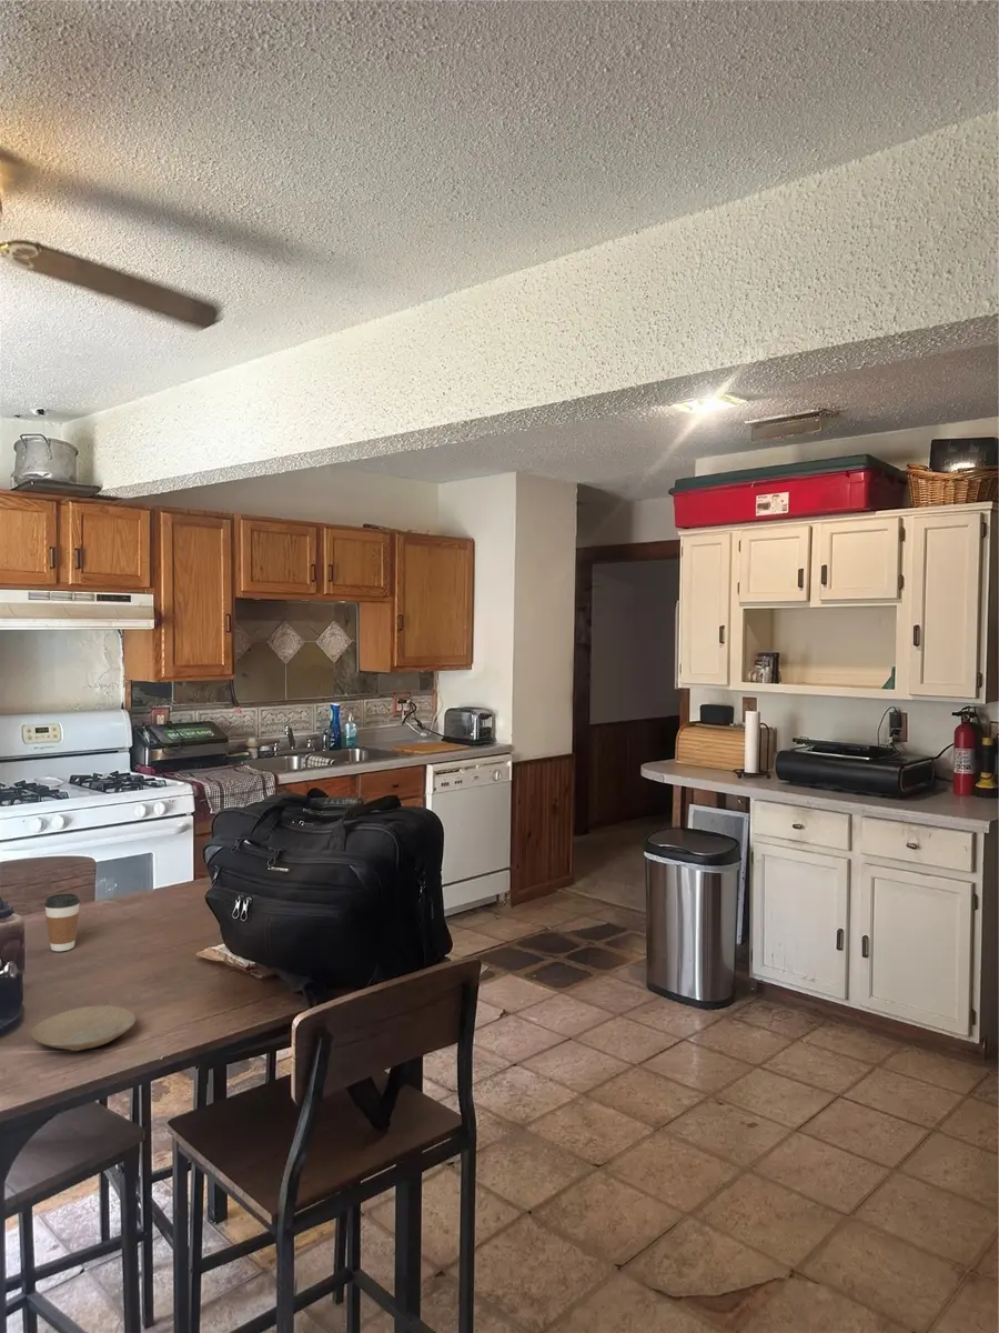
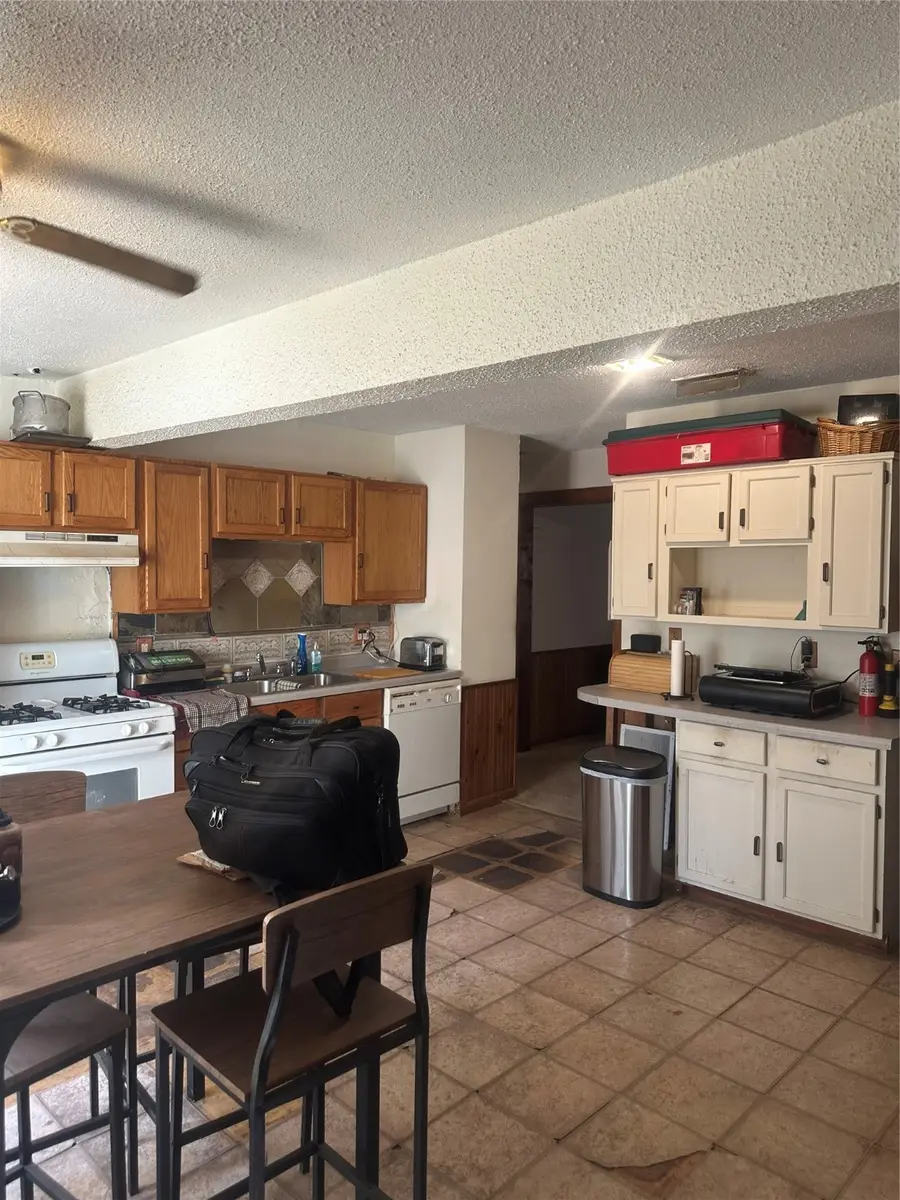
- coffee cup [43,893,81,952]
- plate [30,1004,138,1052]
